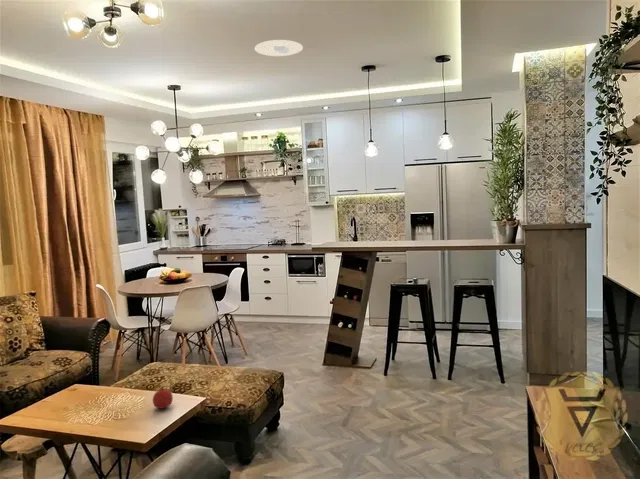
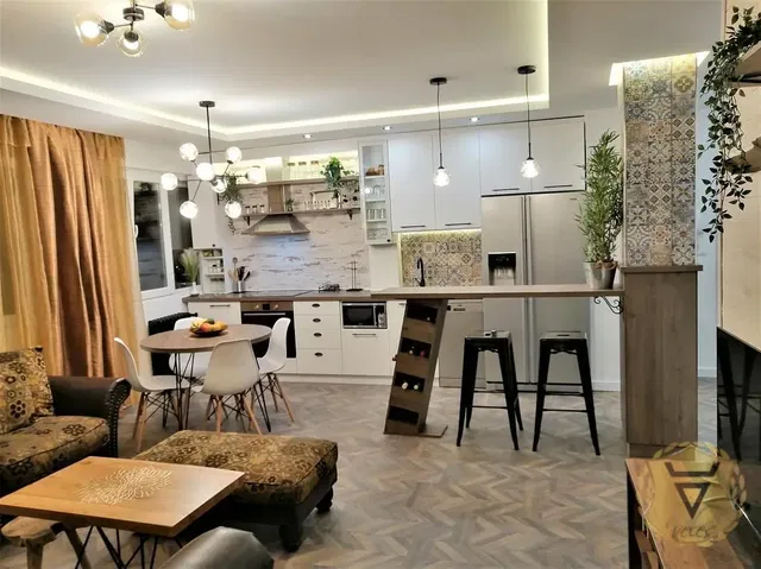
- recessed light [254,39,304,57]
- fruit [152,387,174,410]
